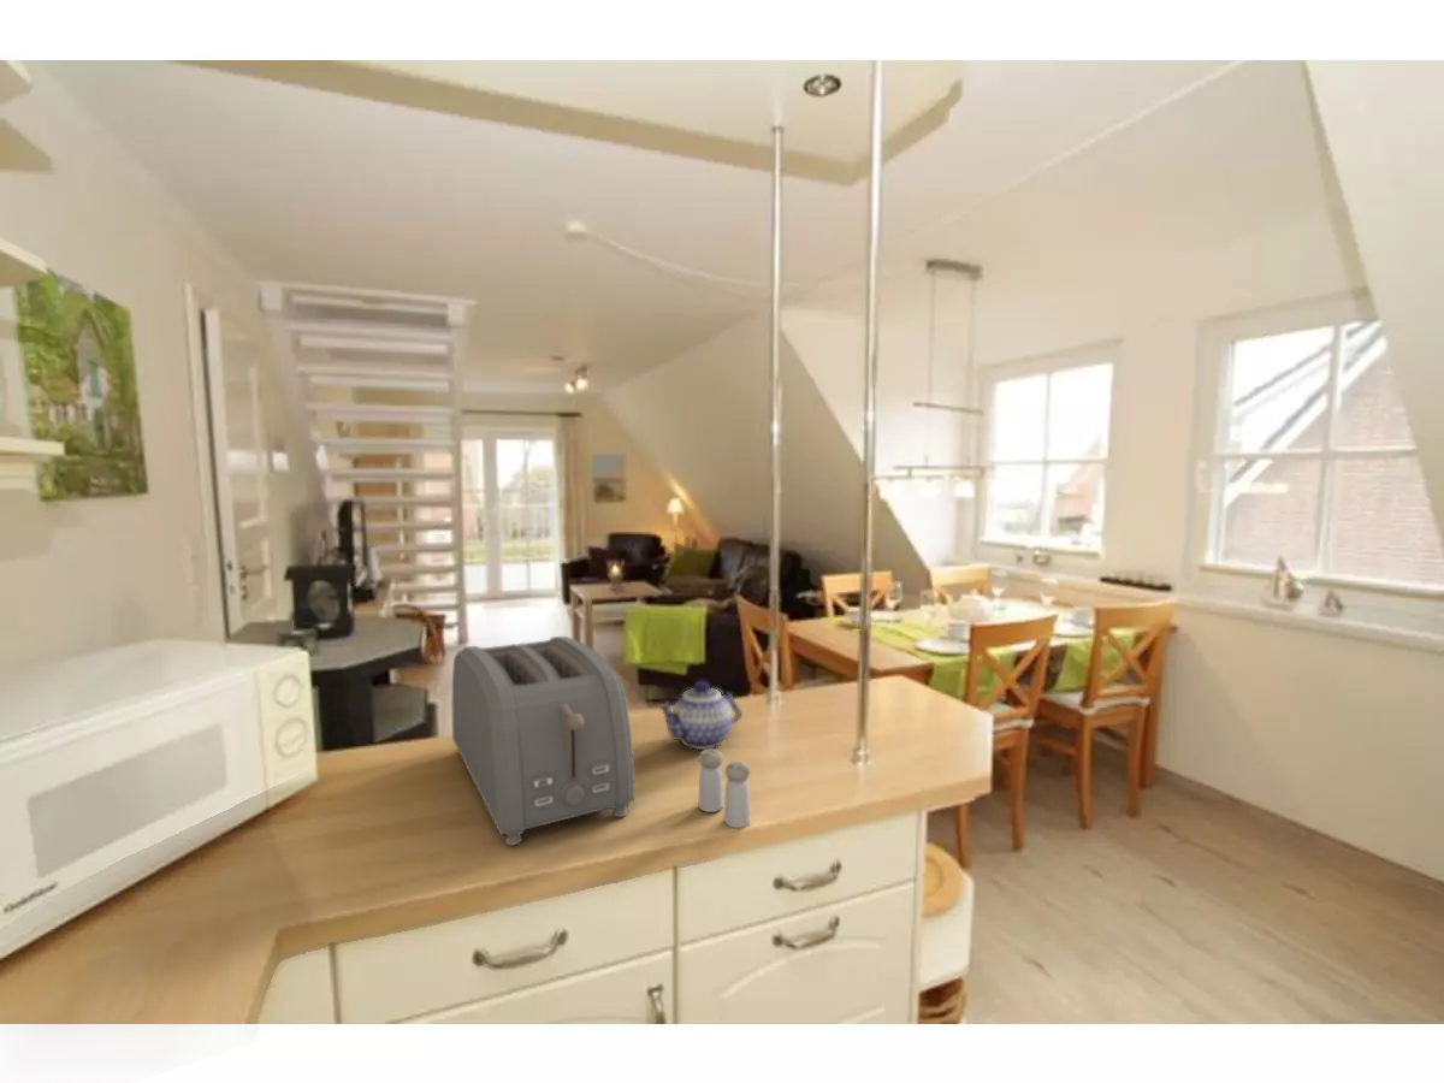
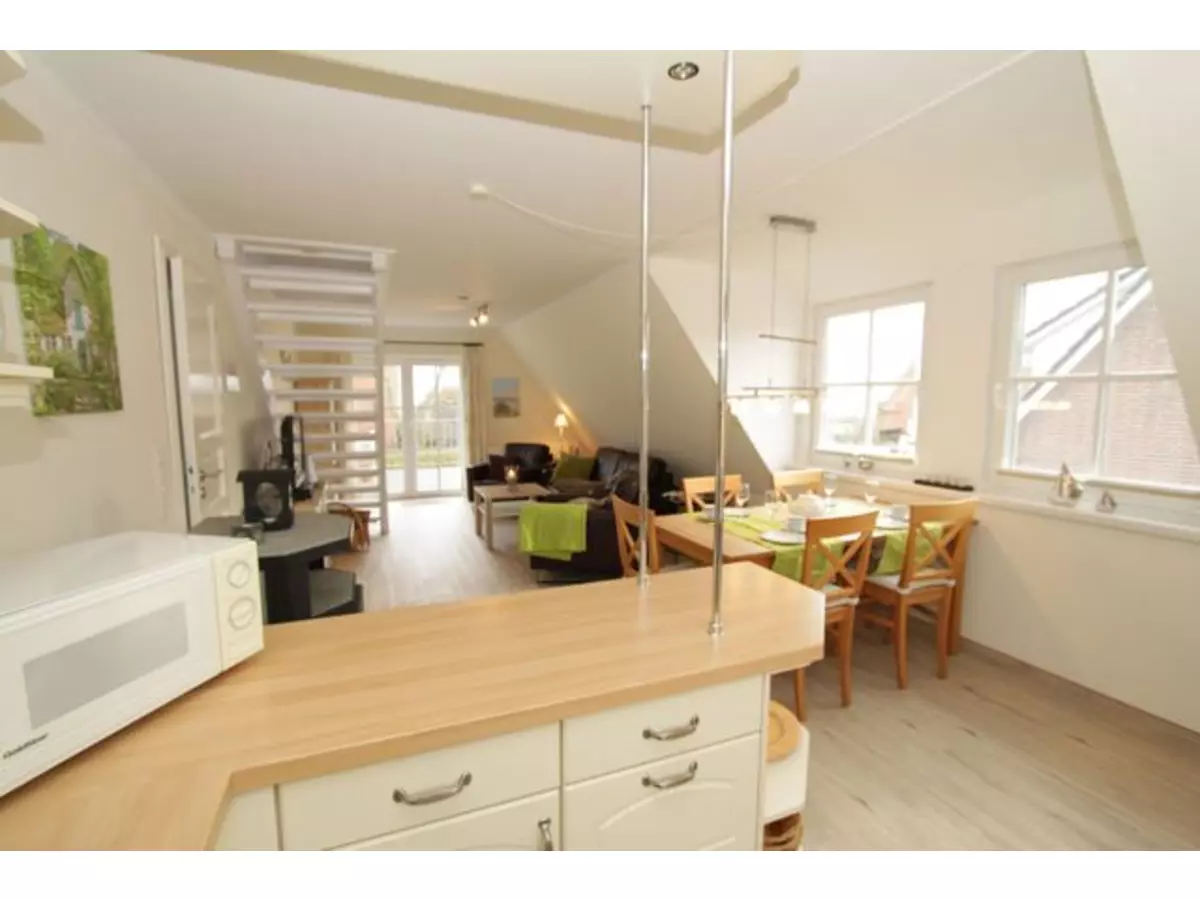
- teapot [656,680,742,751]
- toaster [451,635,635,847]
- salt and pepper shaker [698,747,751,829]
